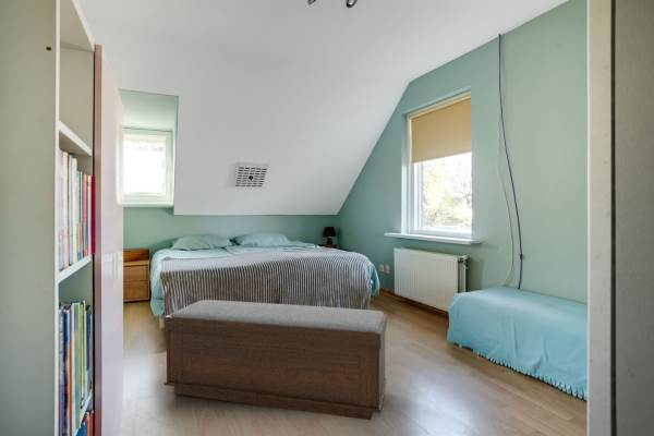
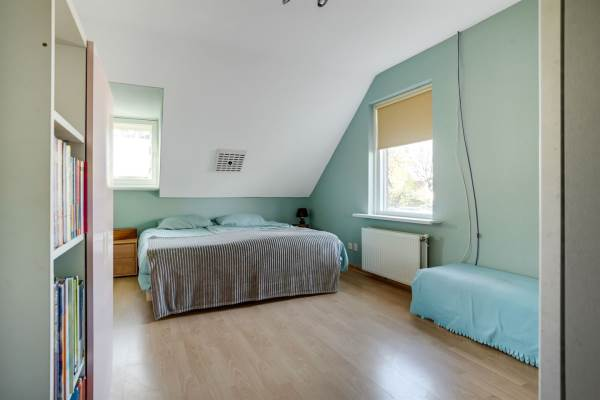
- bench [164,299,388,421]
